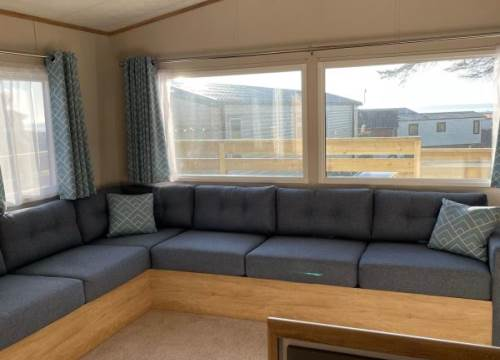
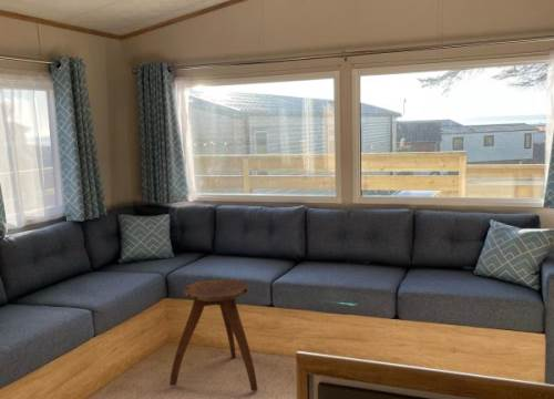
+ stool [168,278,258,392]
